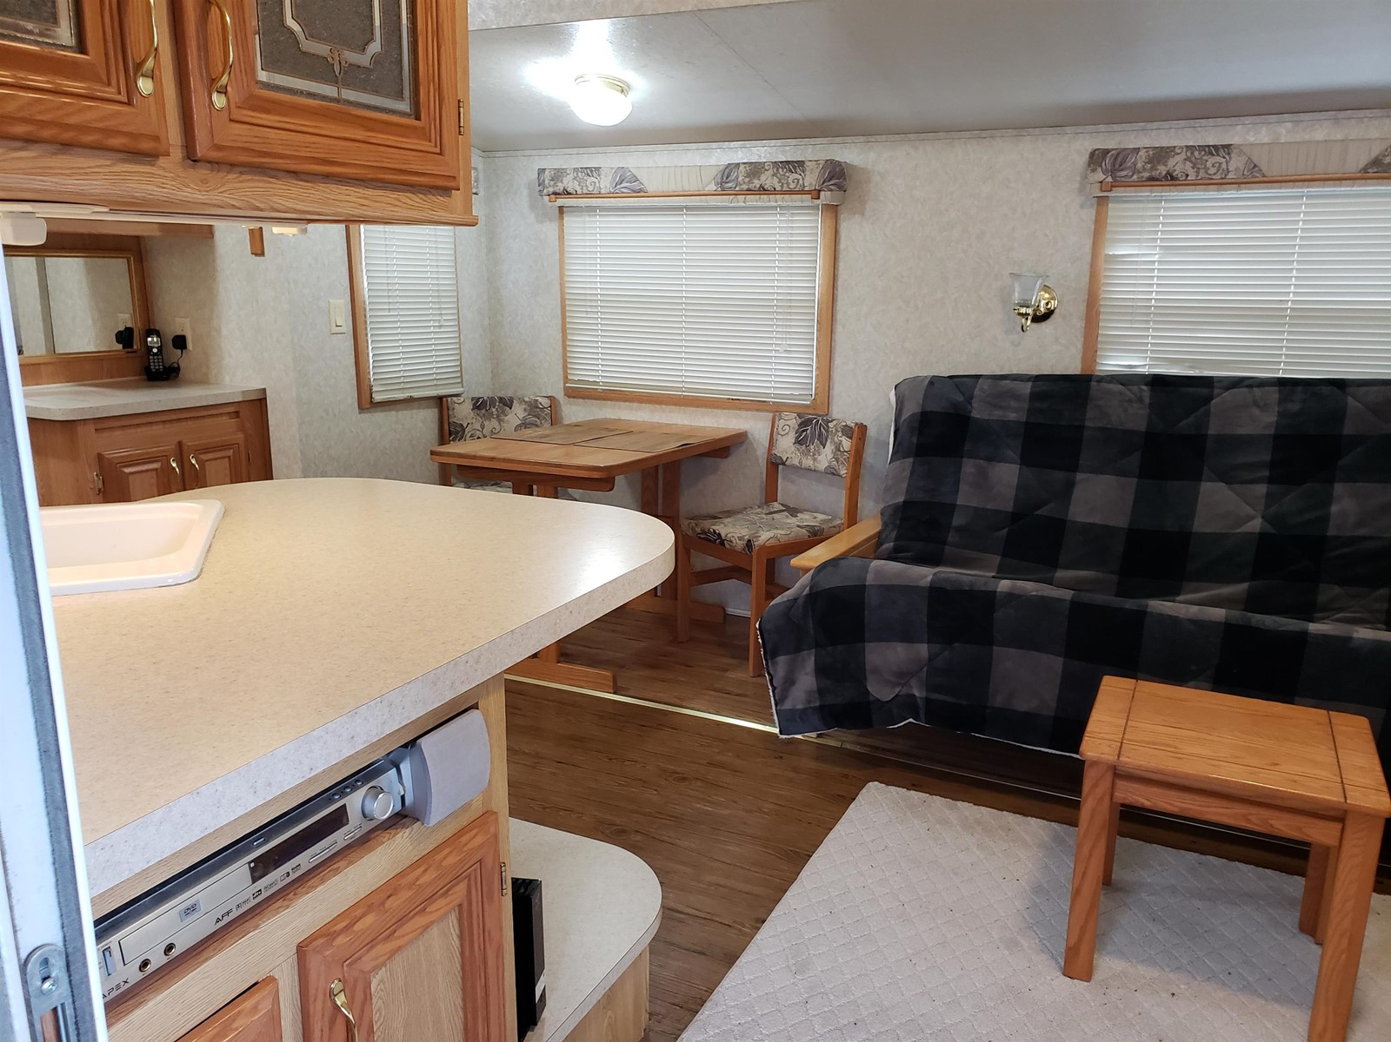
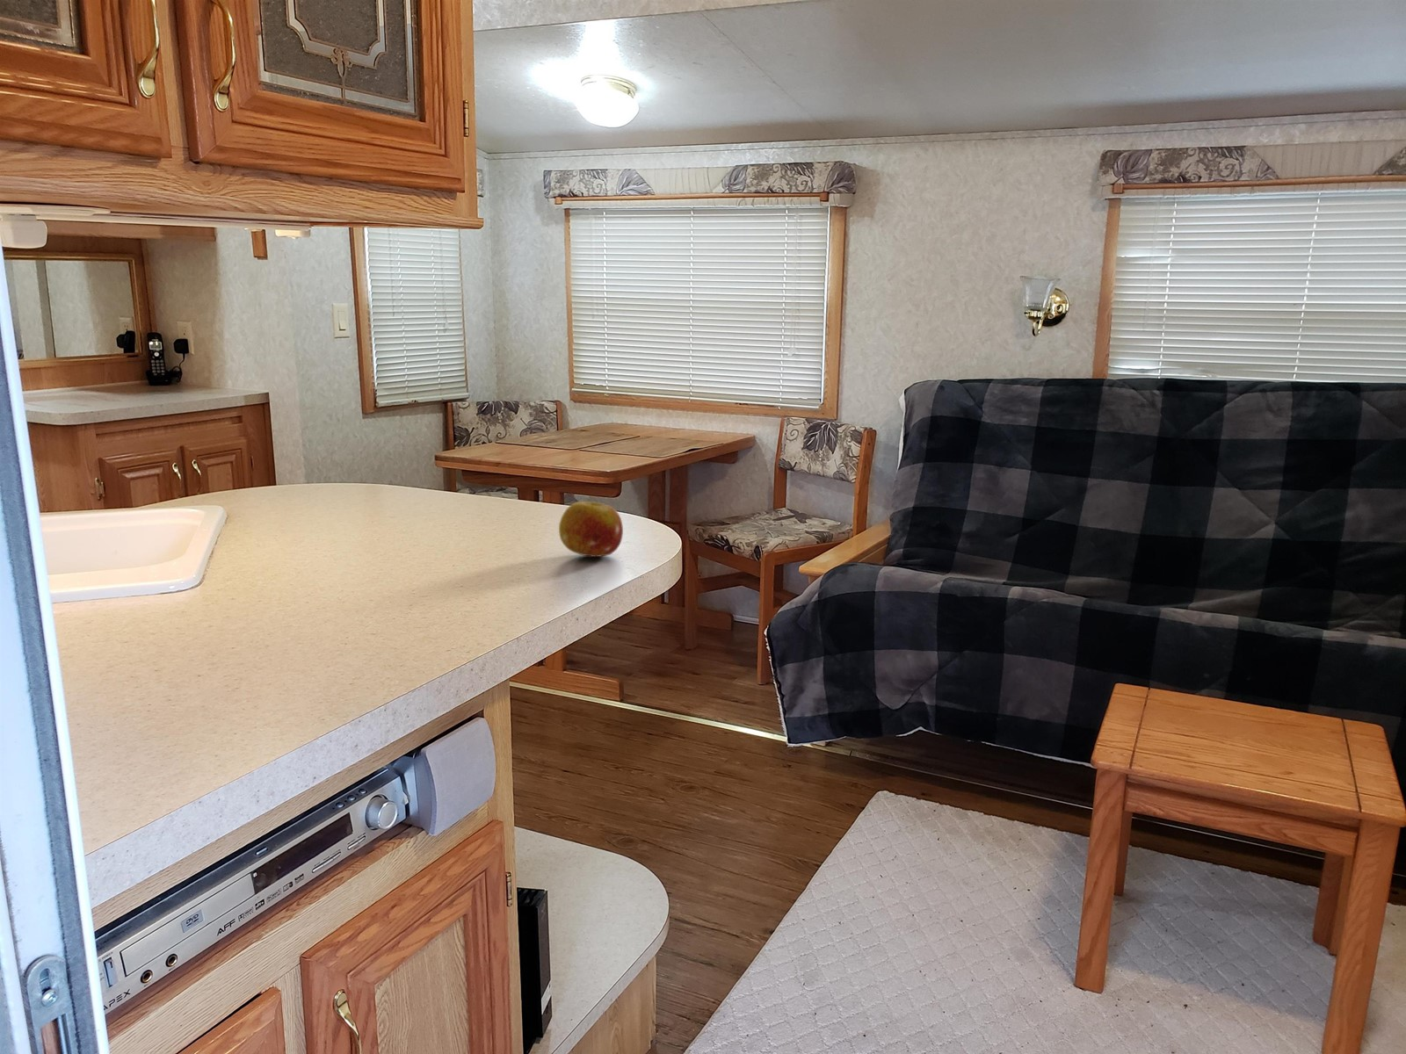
+ fruit [558,500,624,558]
